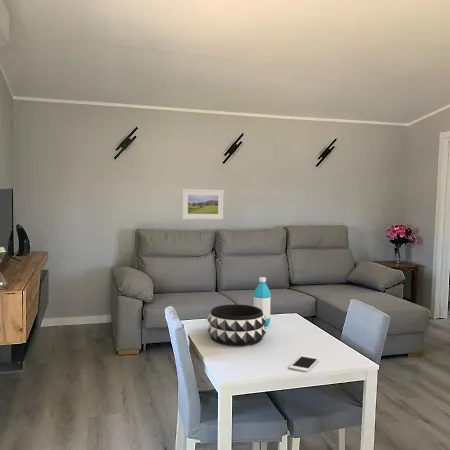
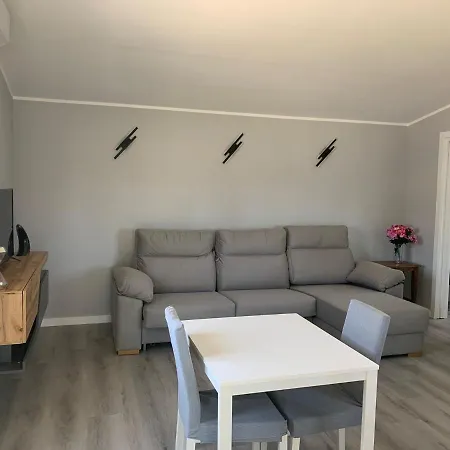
- water bottle [253,276,272,327]
- decorative bowl [206,303,267,347]
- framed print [181,188,225,220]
- cell phone [288,355,320,373]
